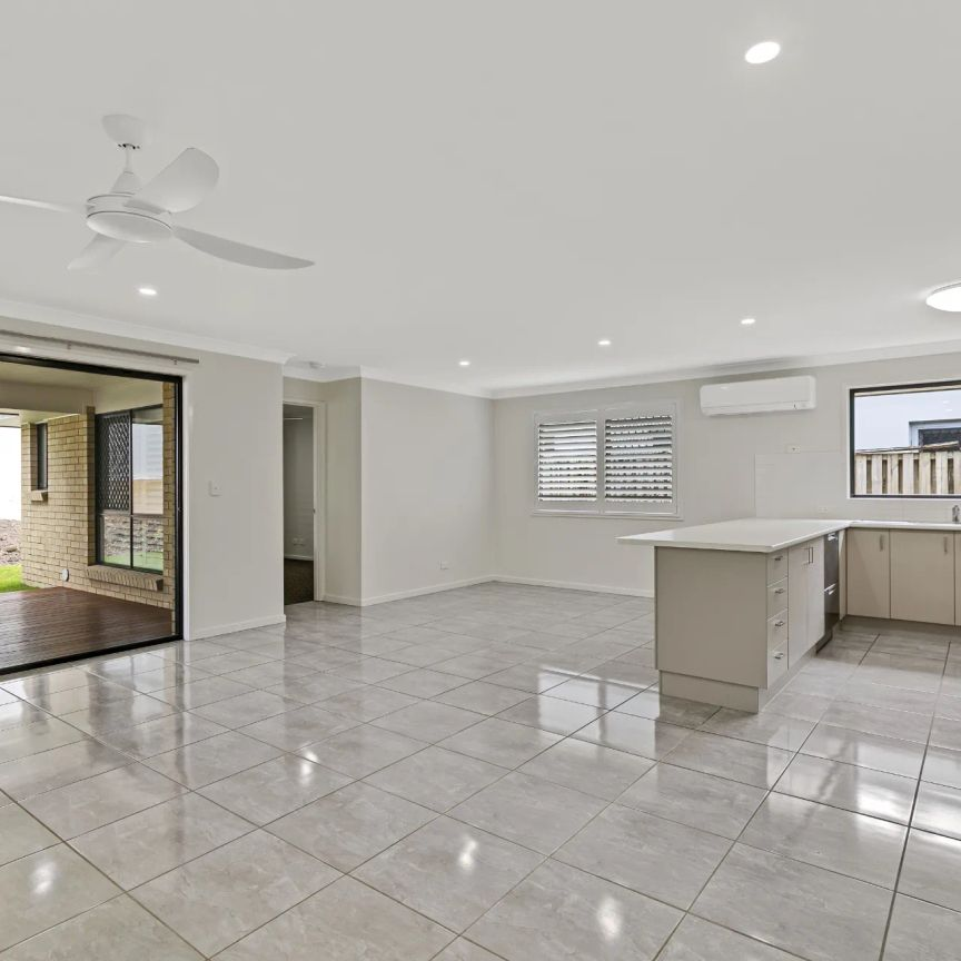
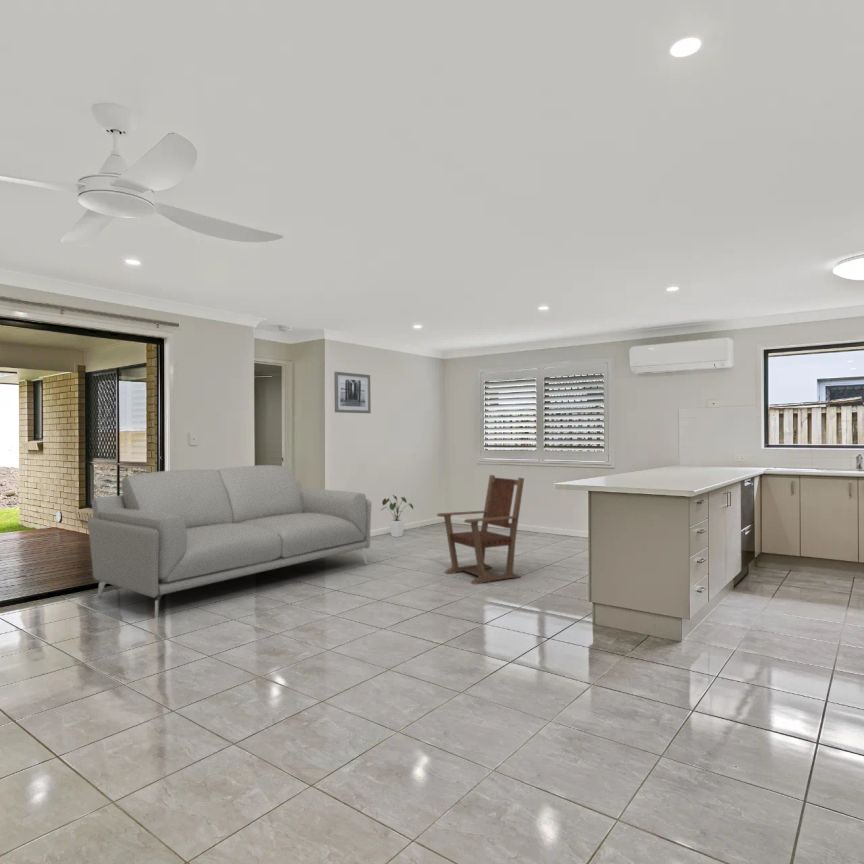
+ house plant [381,494,414,538]
+ wall art [333,371,372,414]
+ sofa [86,464,372,619]
+ armchair [436,474,525,586]
